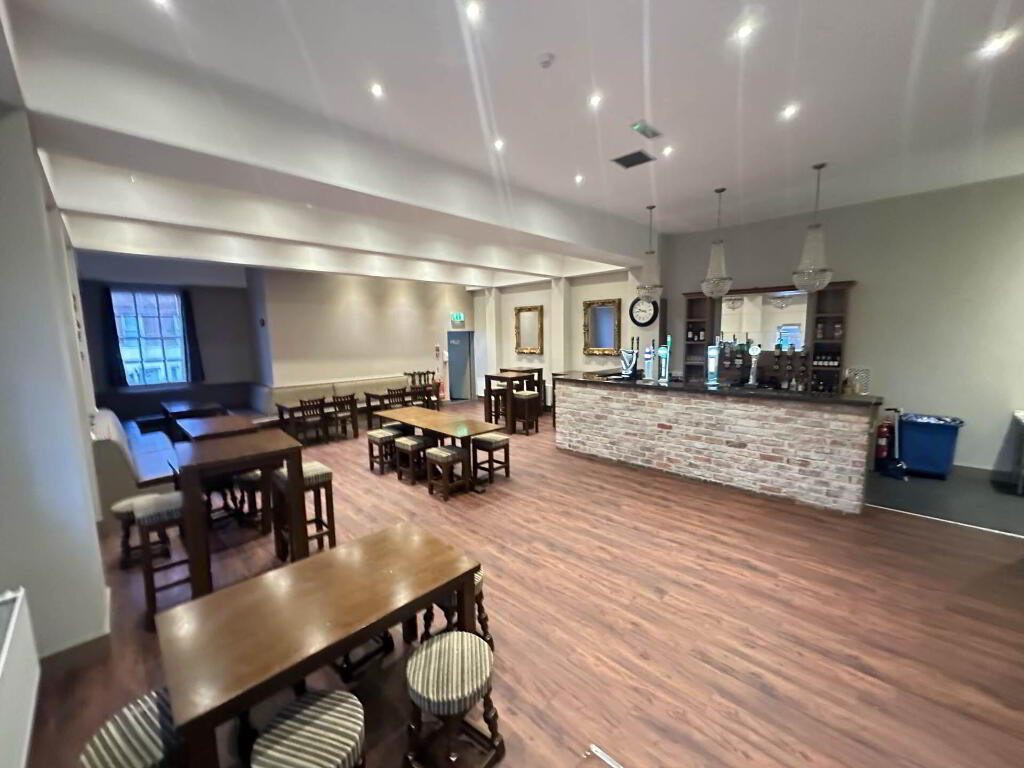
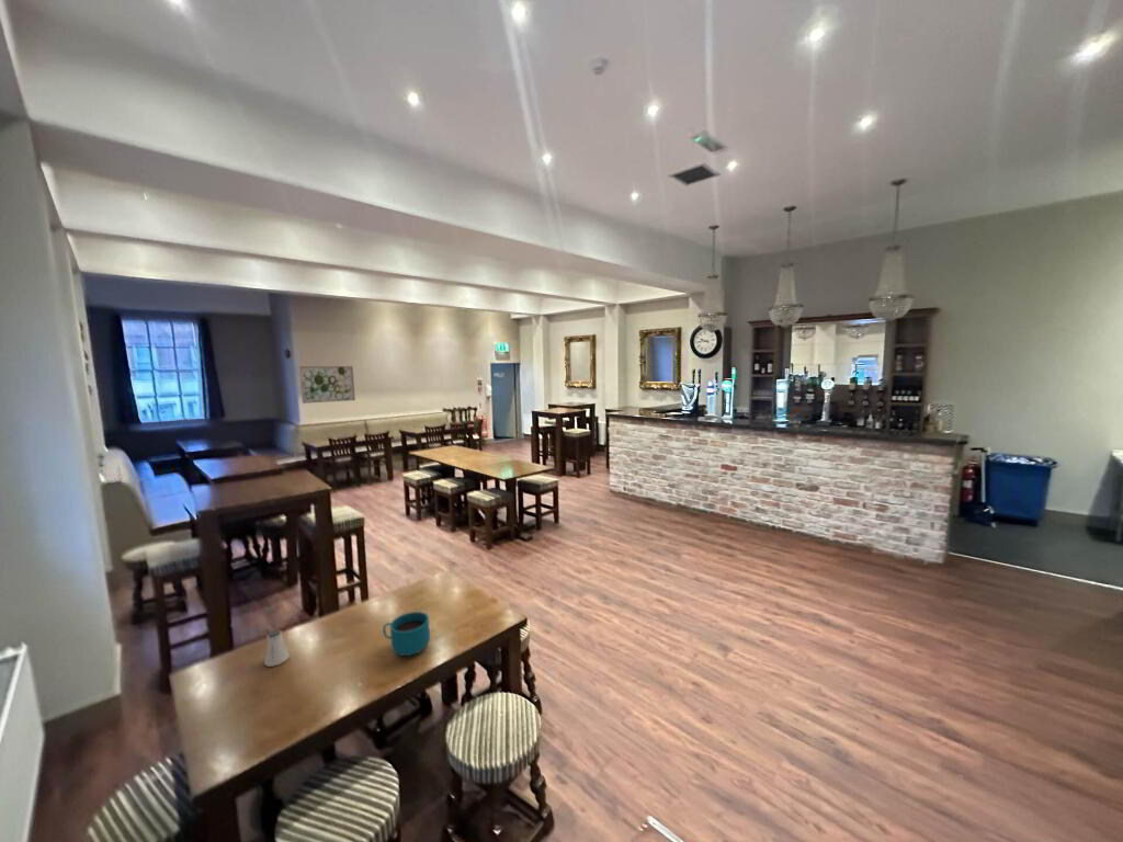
+ saltshaker [263,628,290,668]
+ wall art [298,365,356,405]
+ cup [382,611,431,657]
